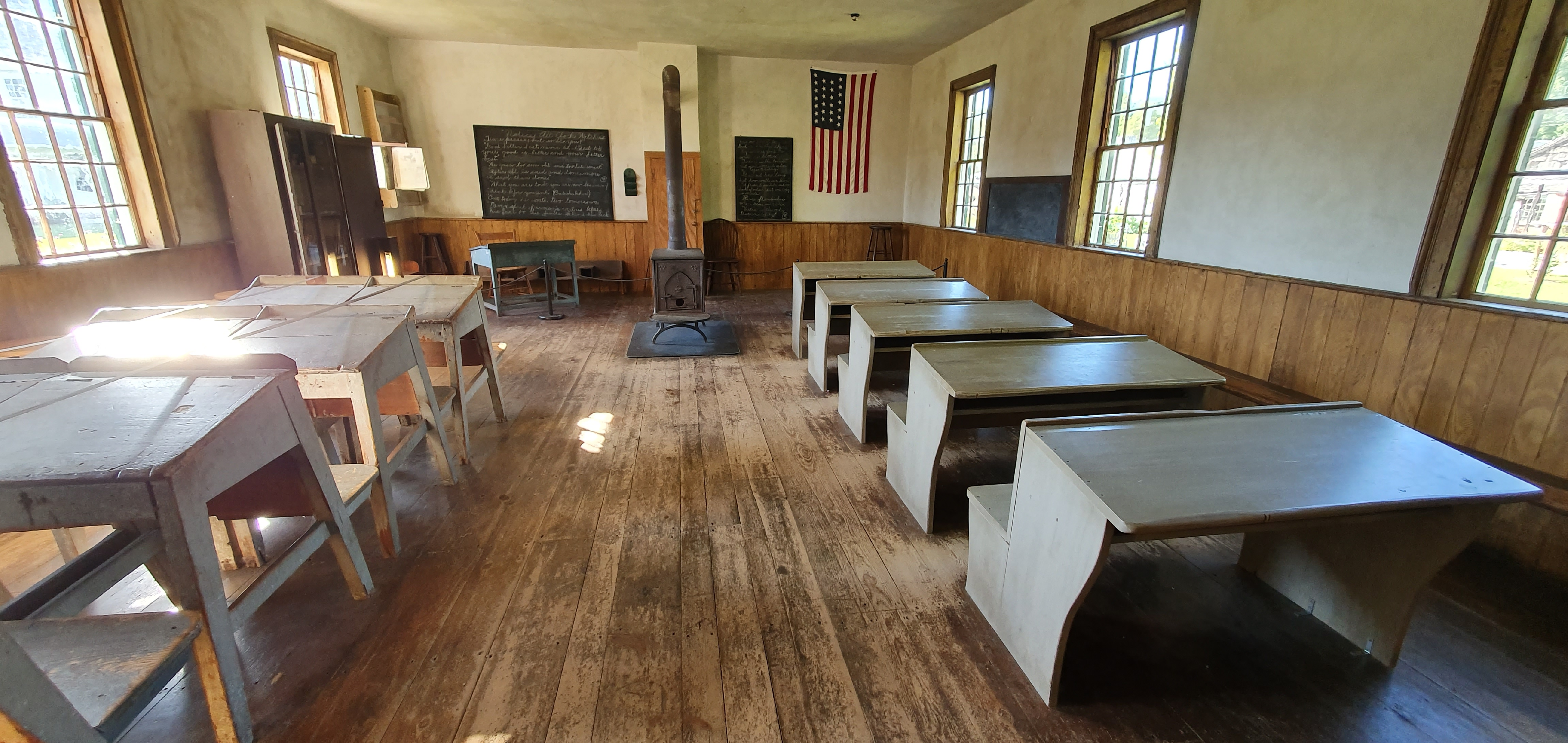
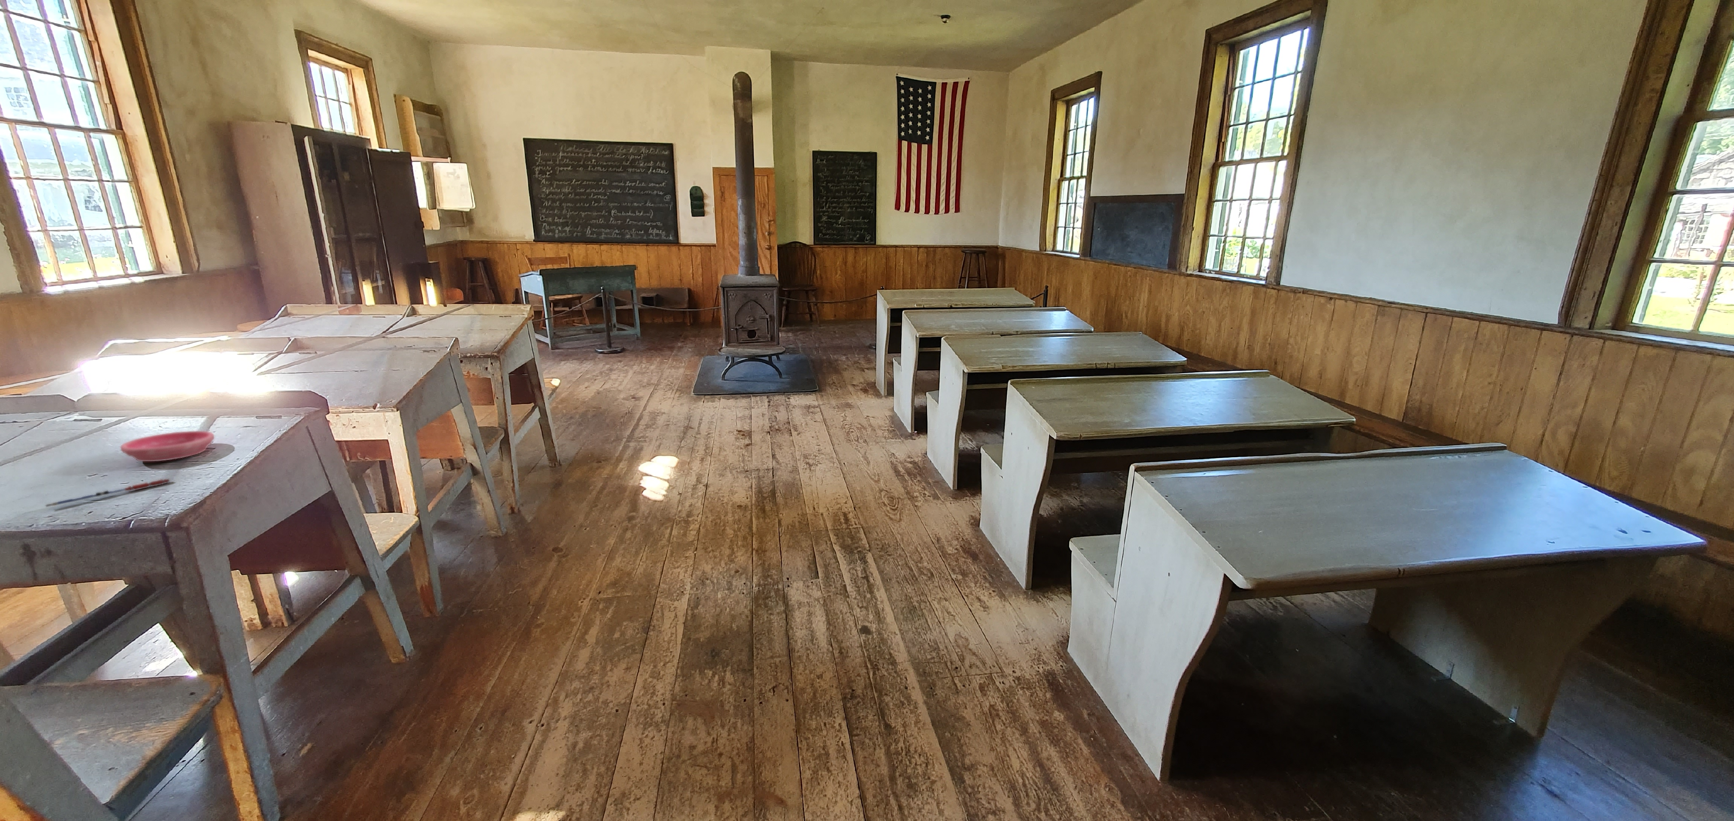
+ pen [45,478,170,508]
+ saucer [119,431,215,462]
